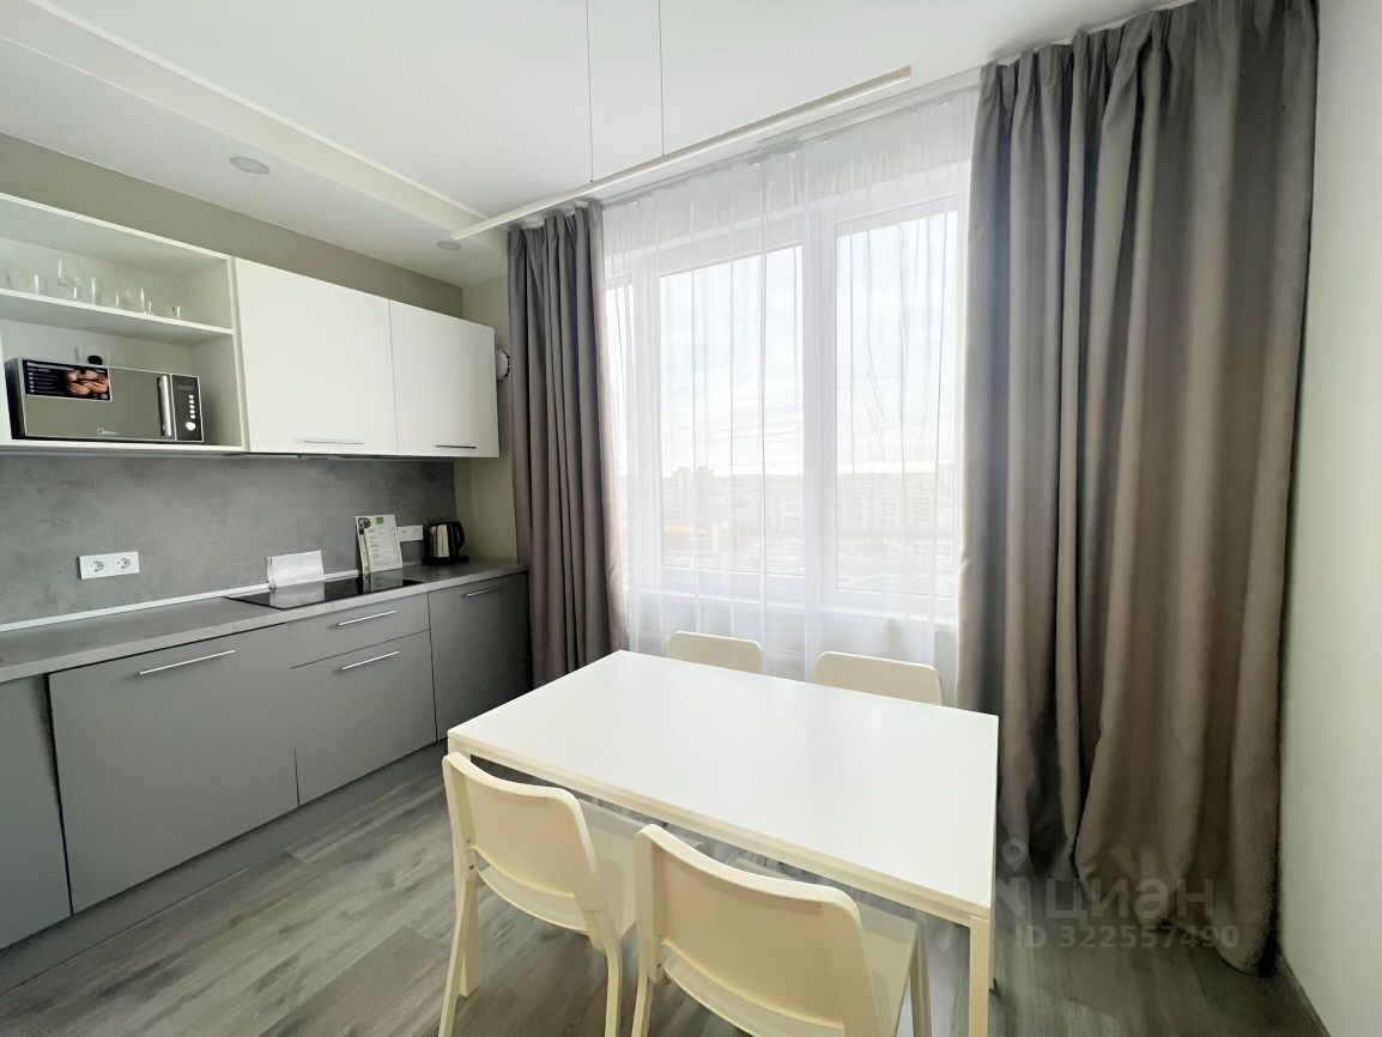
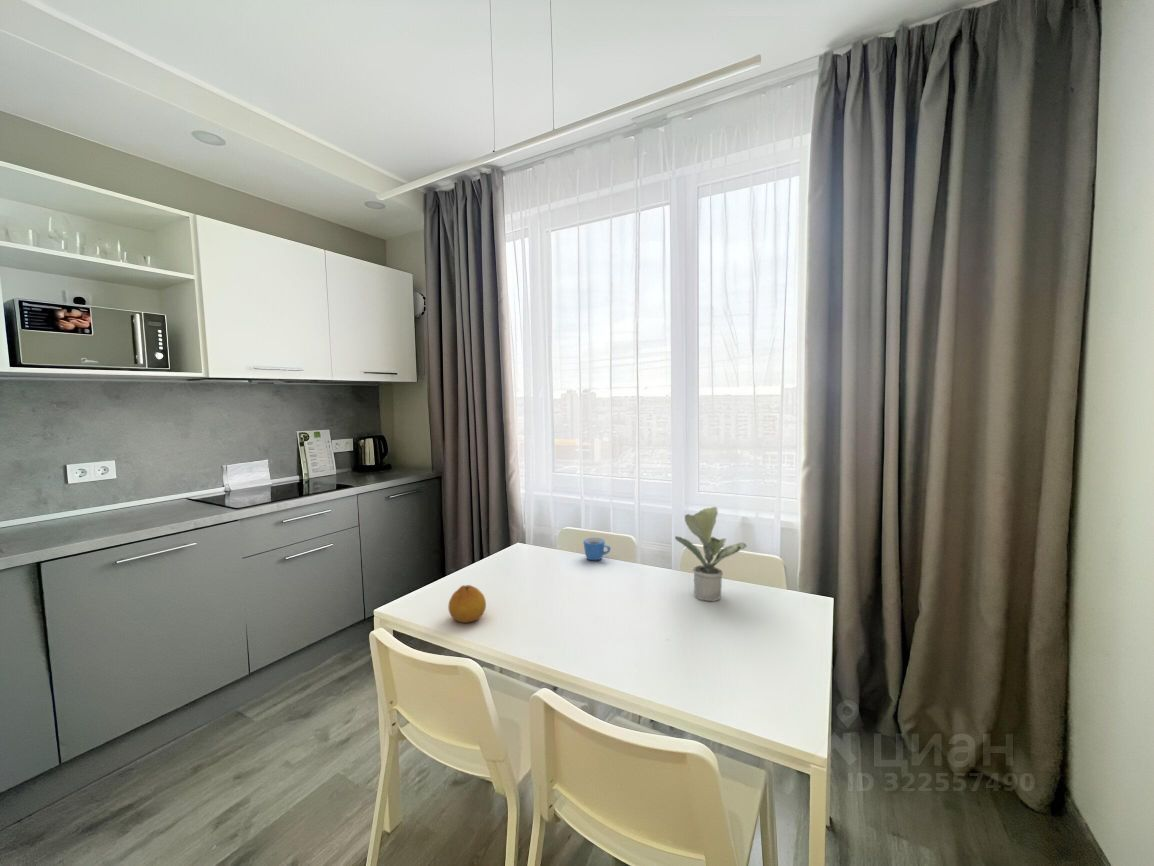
+ mug [582,537,611,561]
+ potted plant [674,506,748,602]
+ fruit [447,584,487,624]
